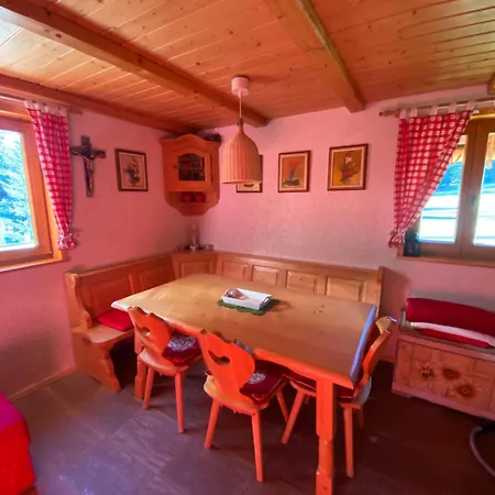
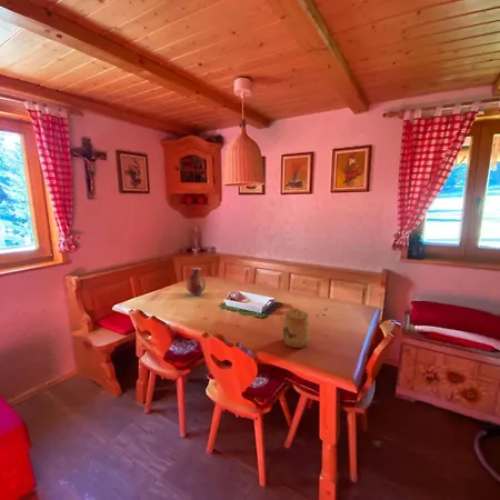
+ vase [184,267,207,297]
+ jar [282,307,311,349]
